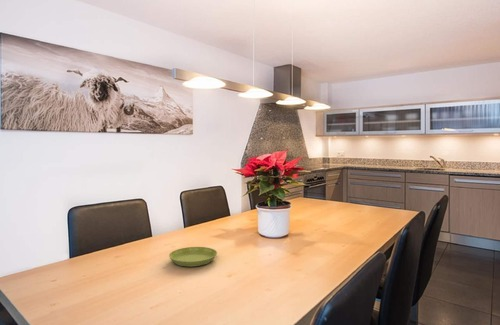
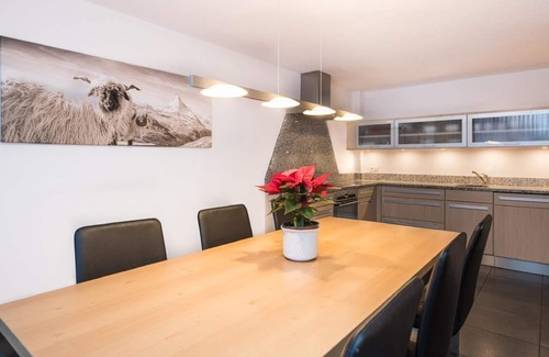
- saucer [168,246,218,267]
